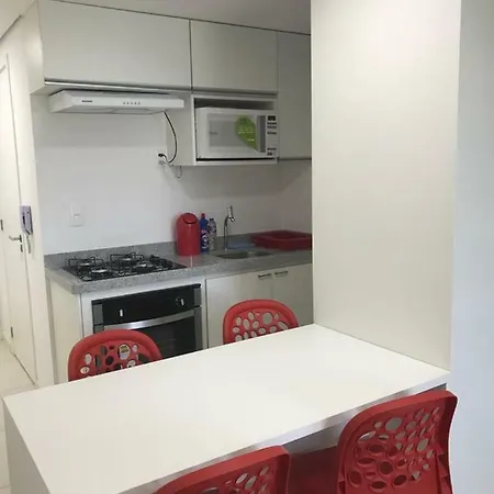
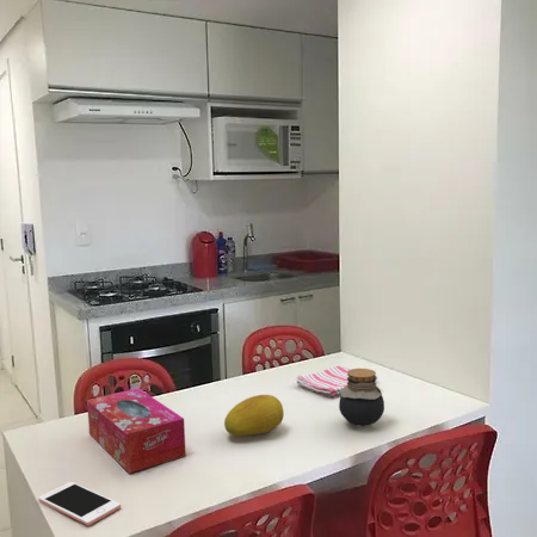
+ fruit [223,394,285,437]
+ dish towel [295,365,378,397]
+ cell phone [37,481,122,526]
+ jar [338,368,385,427]
+ tissue box [86,387,187,474]
